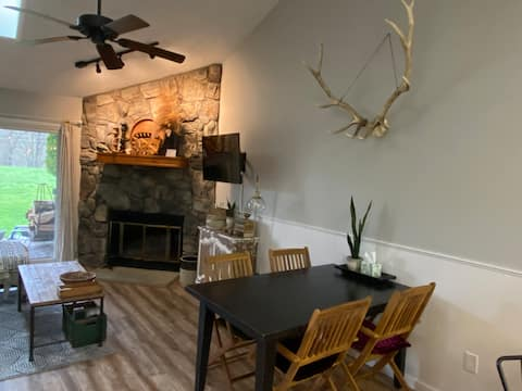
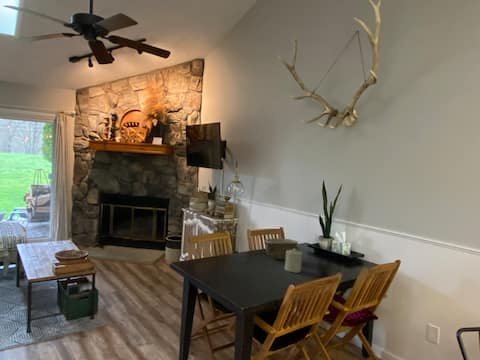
+ bowl [264,237,301,260]
+ candle [284,248,303,274]
